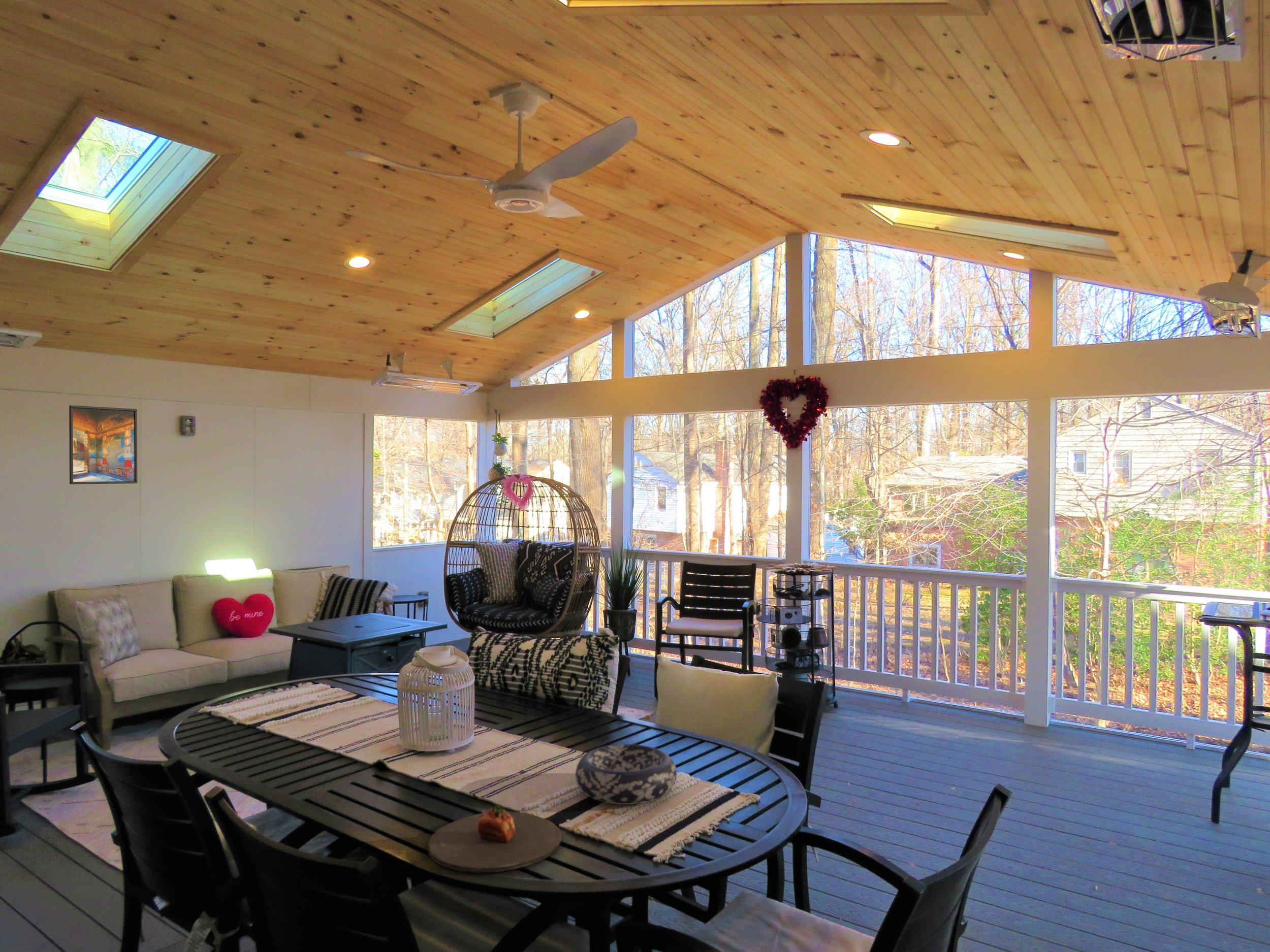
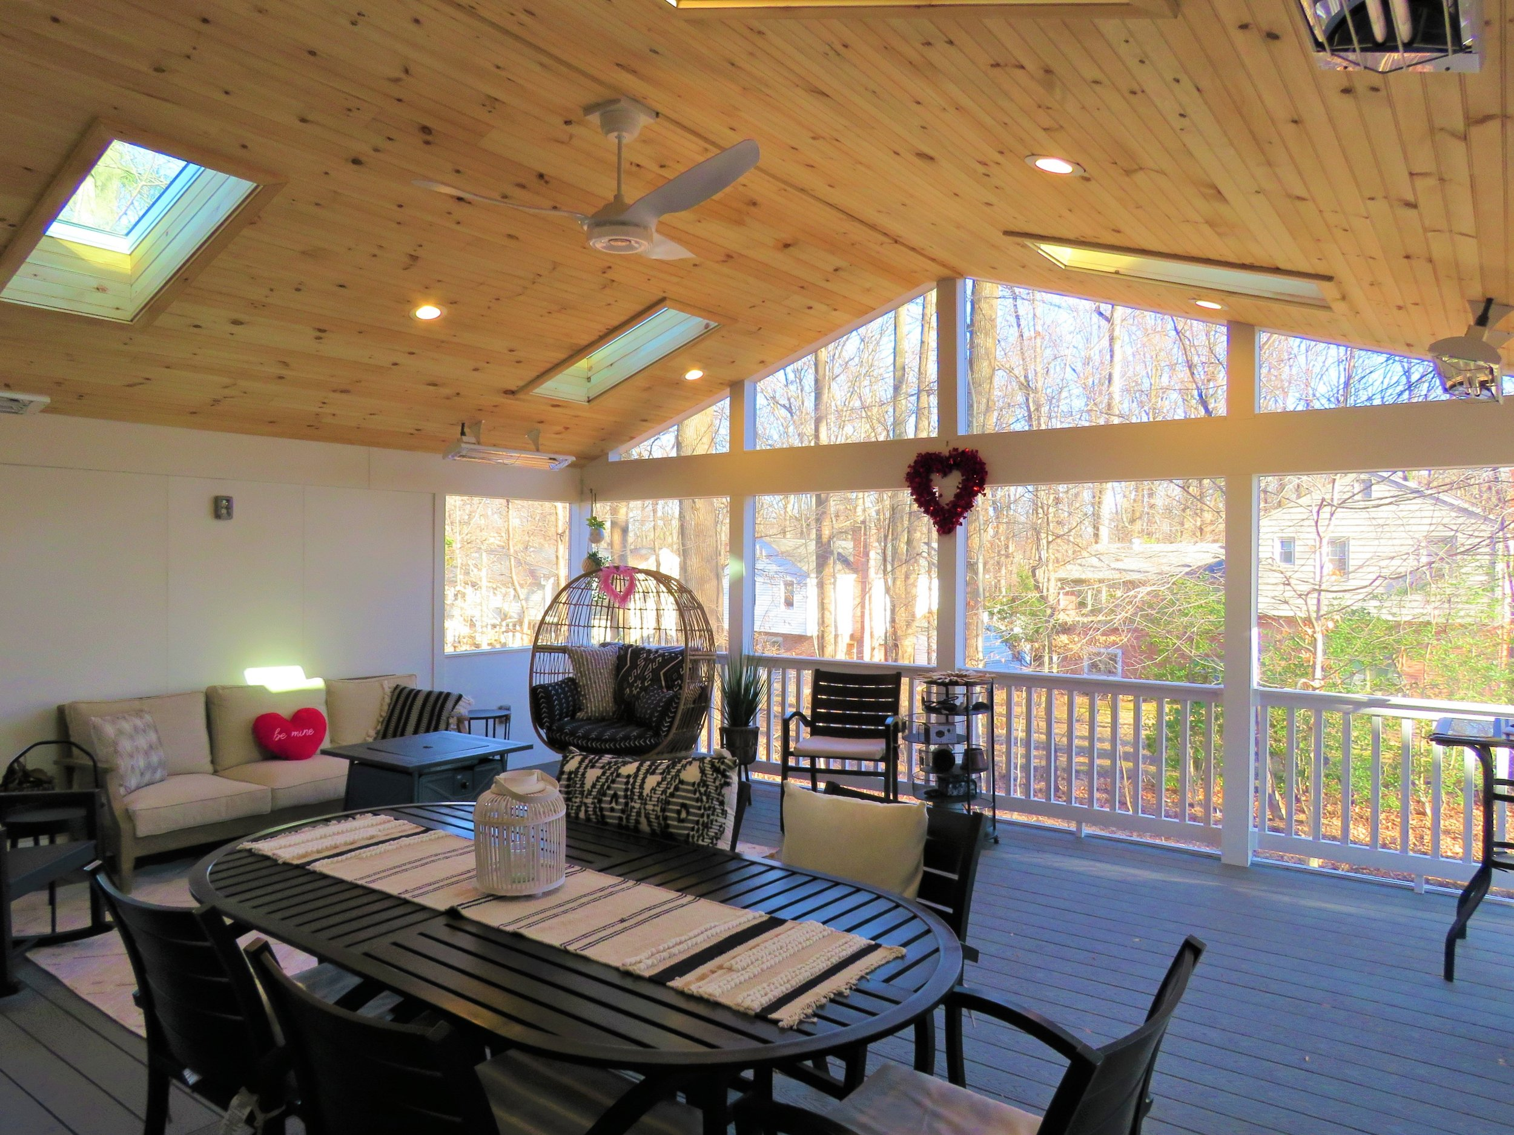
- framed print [69,405,138,485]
- decorative bowl [575,744,677,805]
- plate [427,803,562,873]
